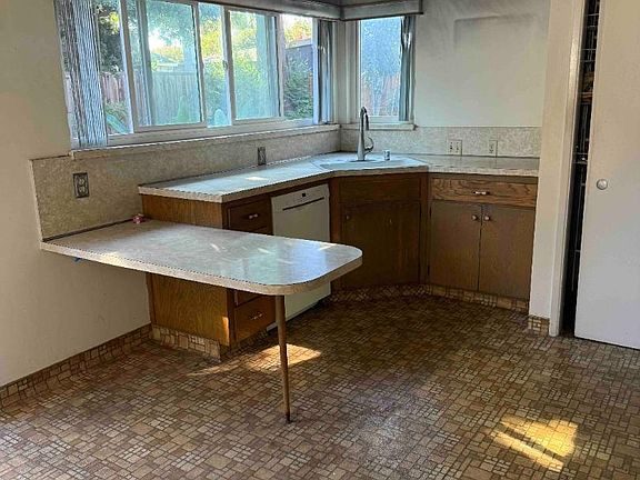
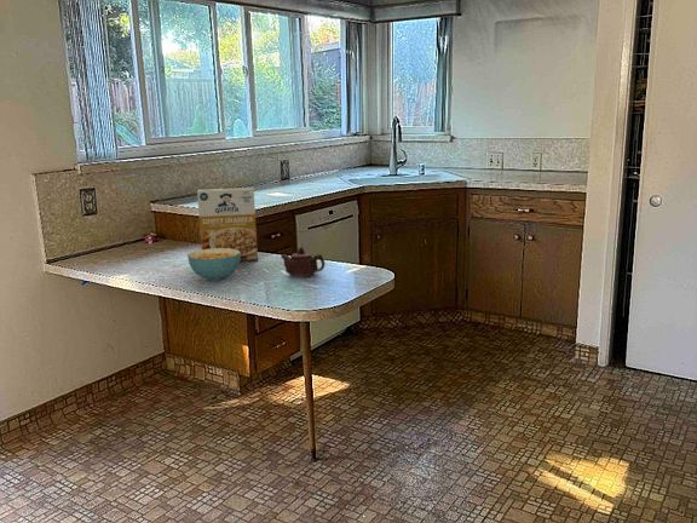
+ cereal box [196,186,259,263]
+ cereal bowl [186,248,241,282]
+ teapot [280,247,326,278]
